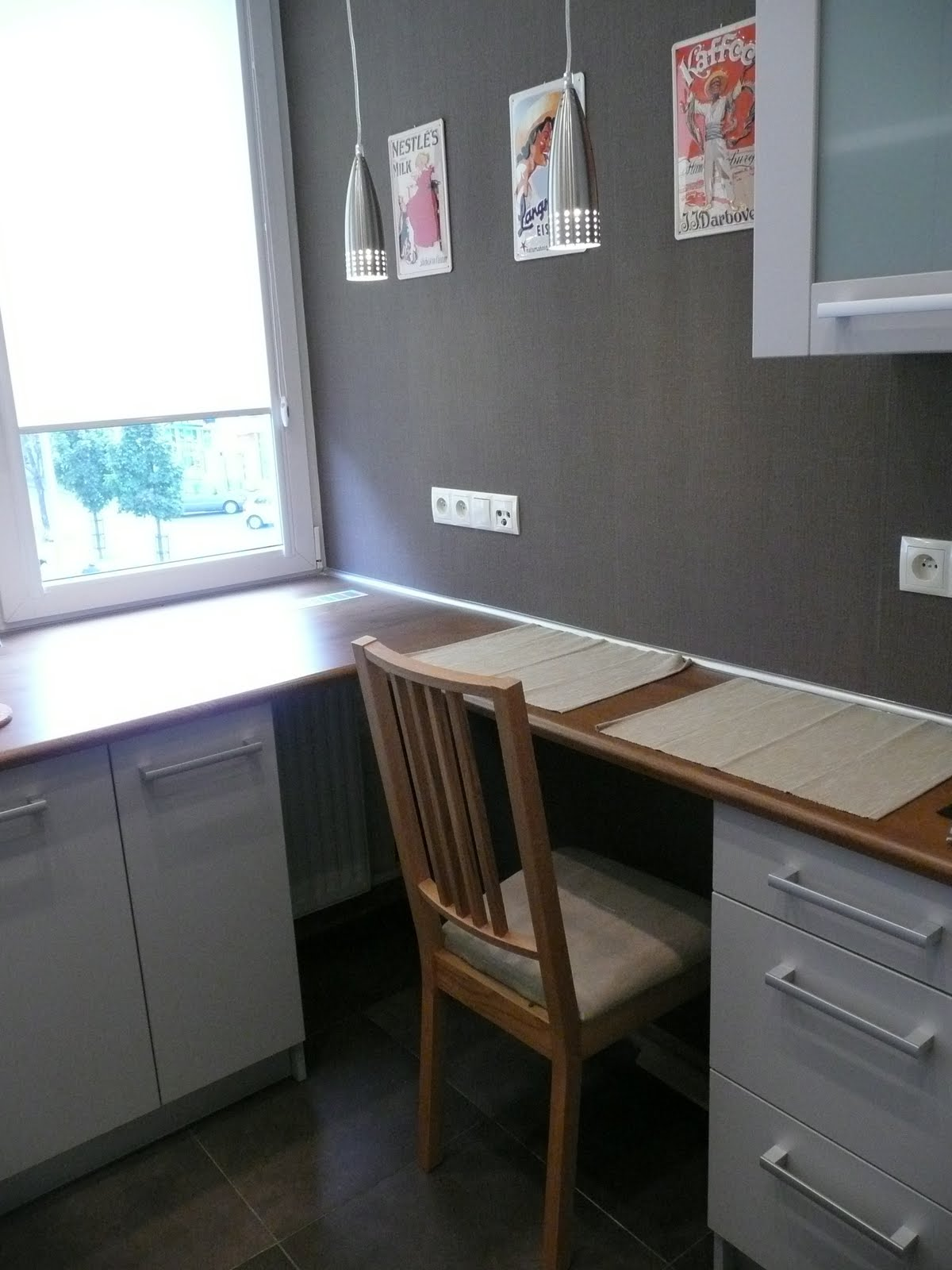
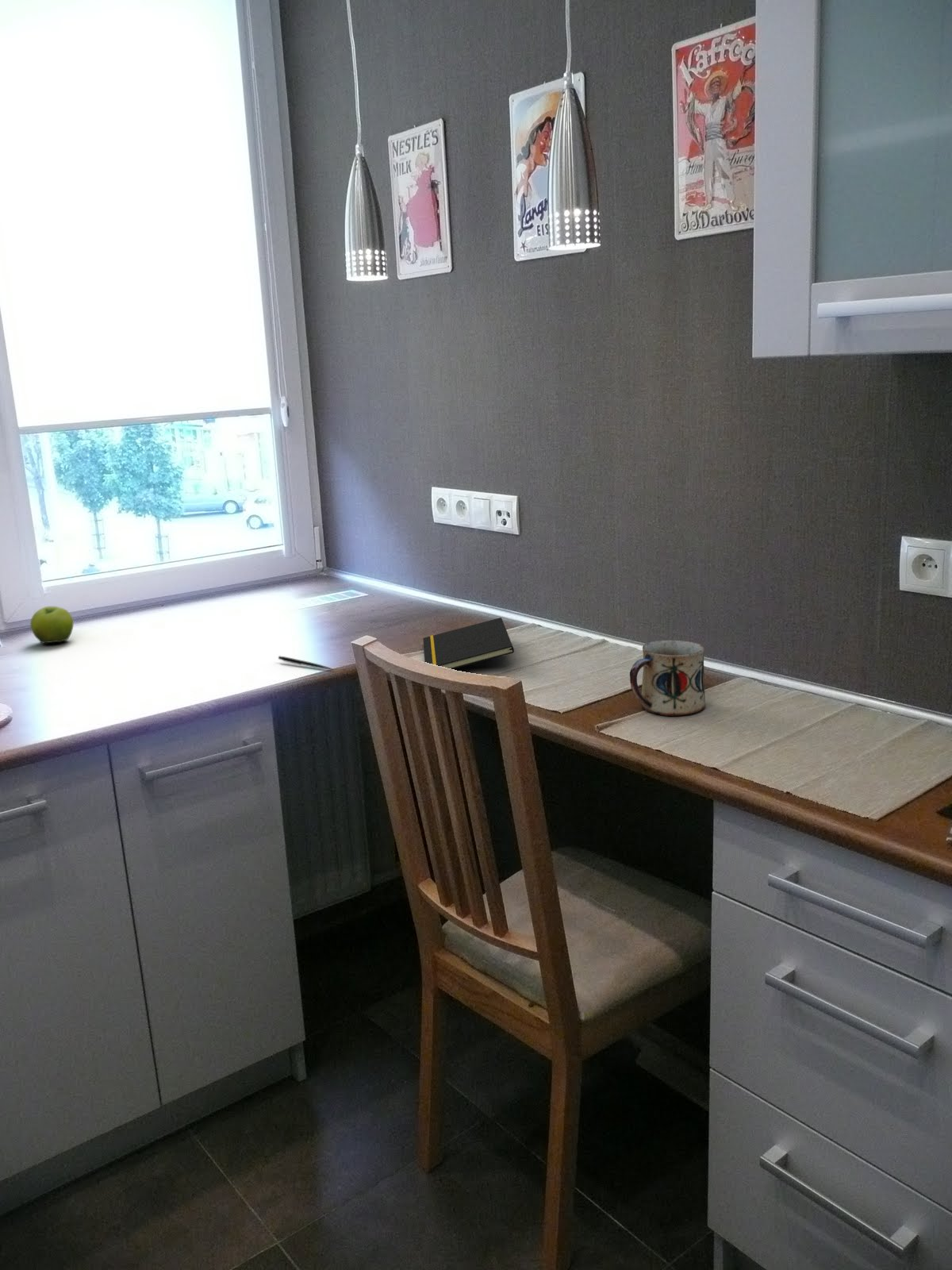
+ pen [278,655,334,671]
+ mug [629,639,706,717]
+ fruit [29,606,74,645]
+ notepad [422,617,515,670]
